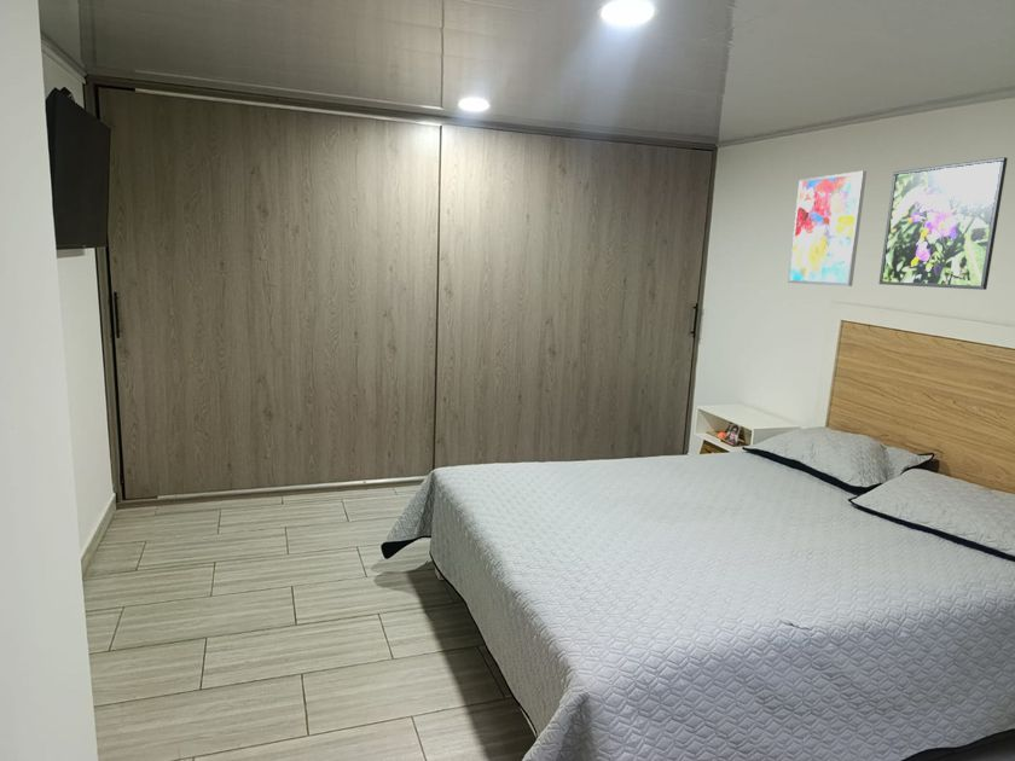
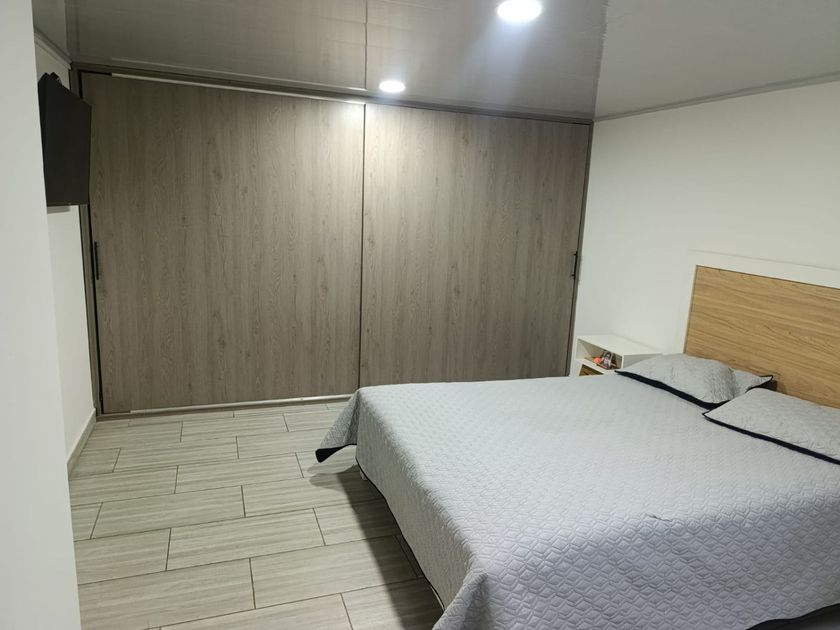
- wall art [787,170,868,287]
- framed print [877,156,1009,291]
